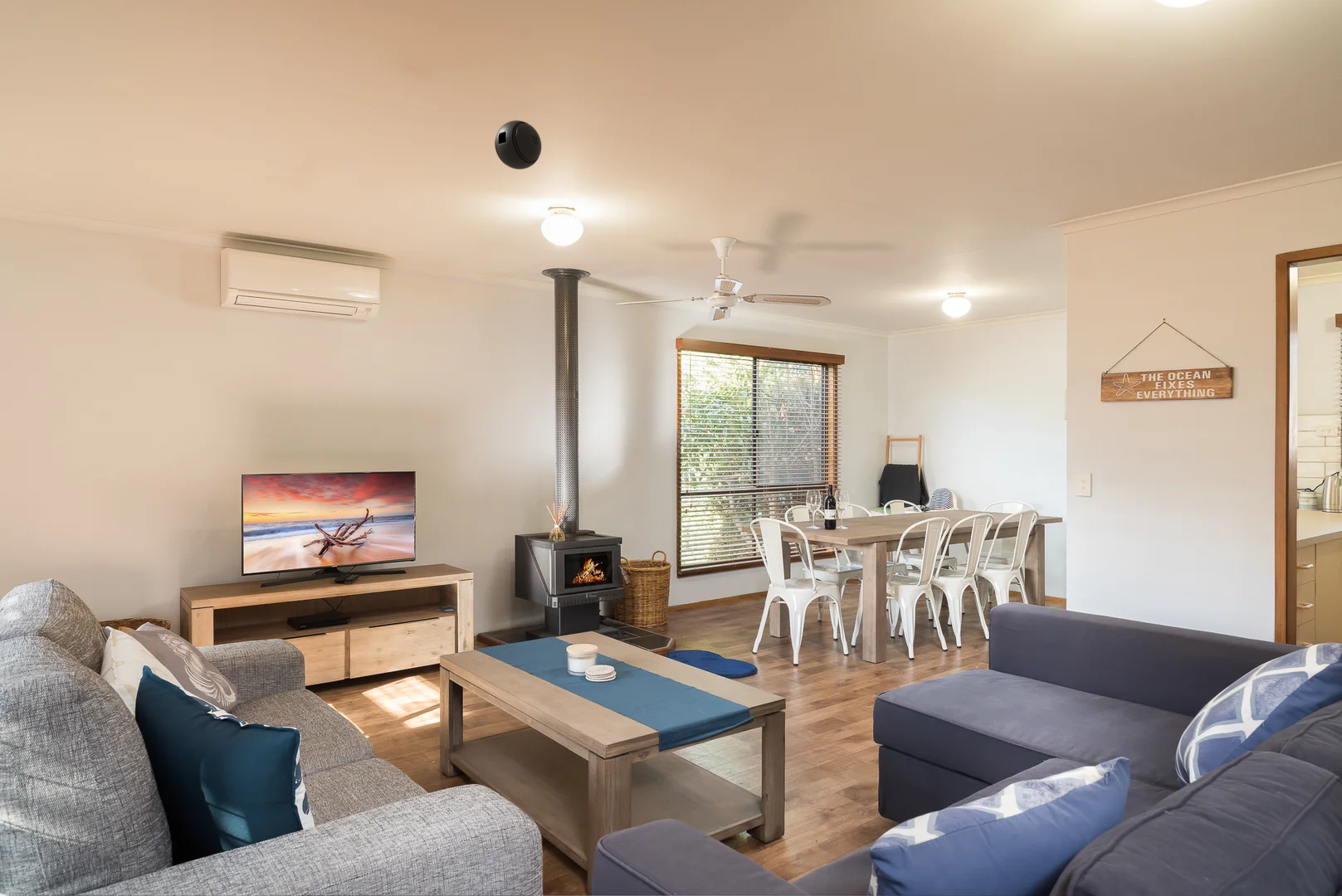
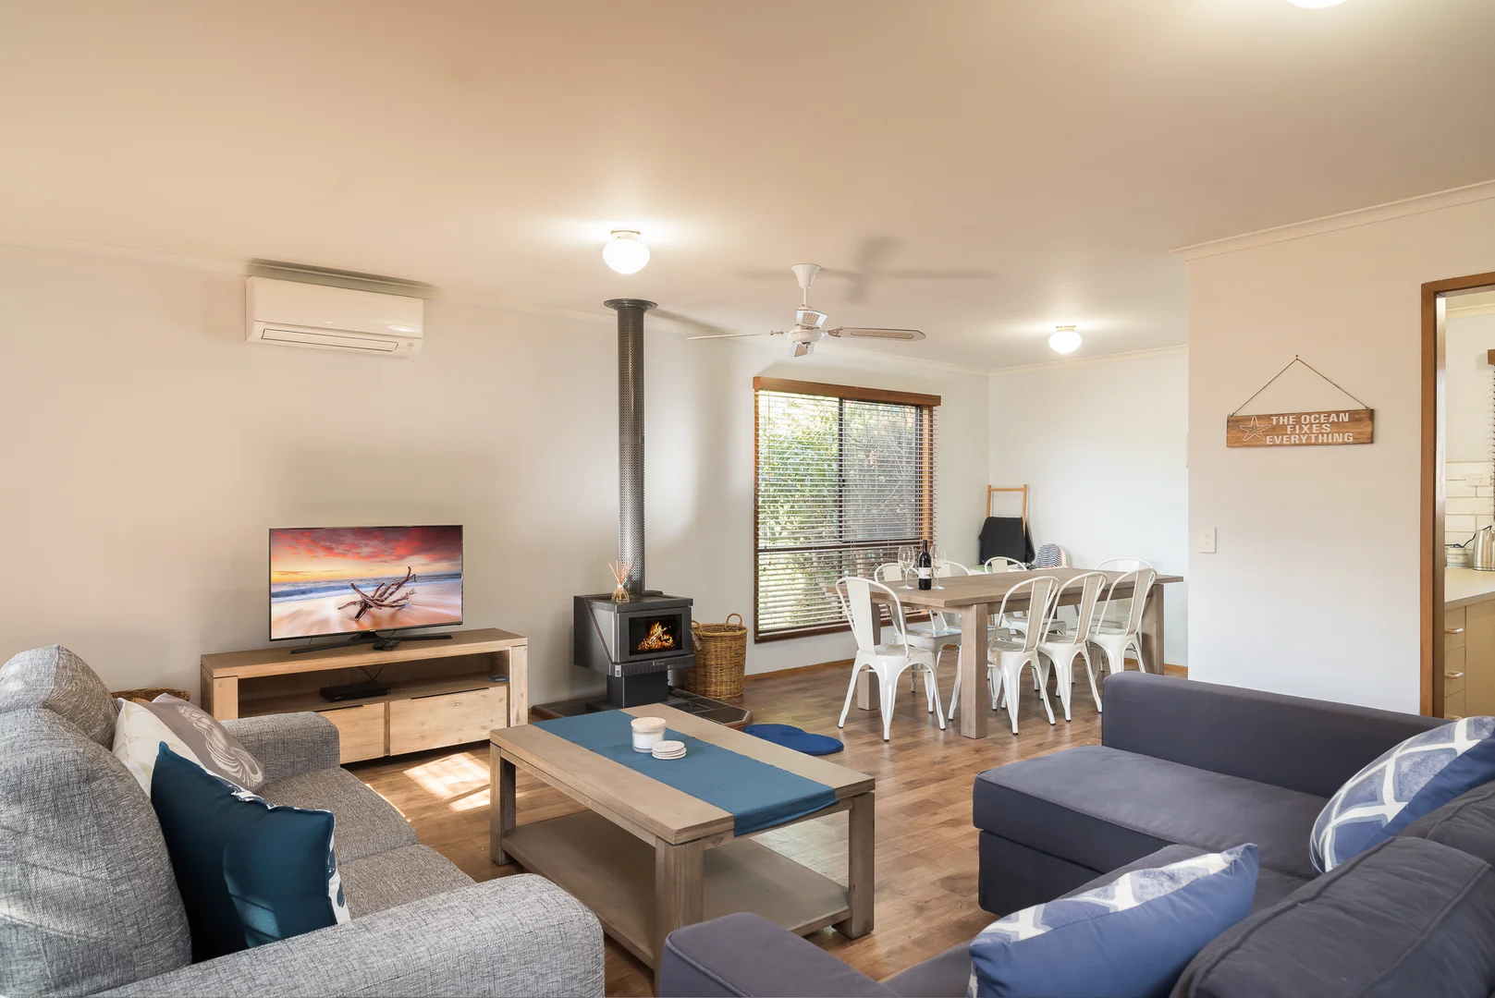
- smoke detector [494,119,542,170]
